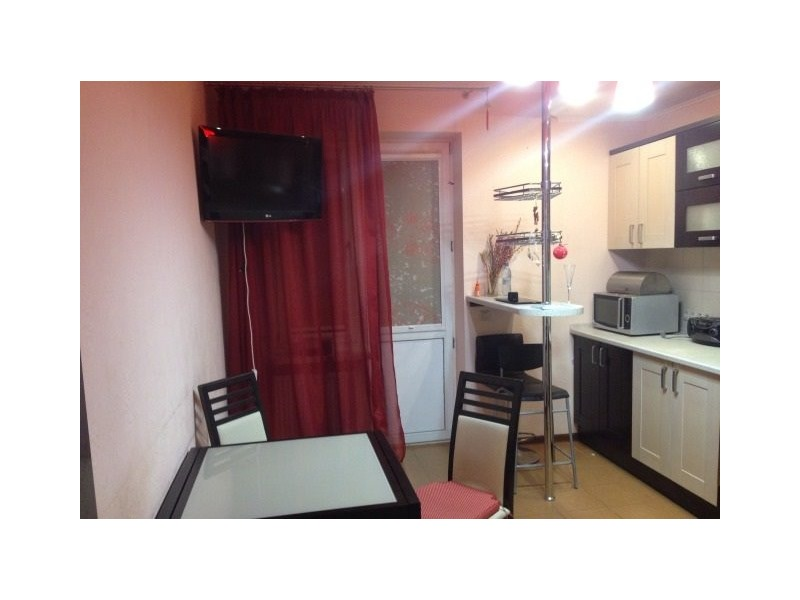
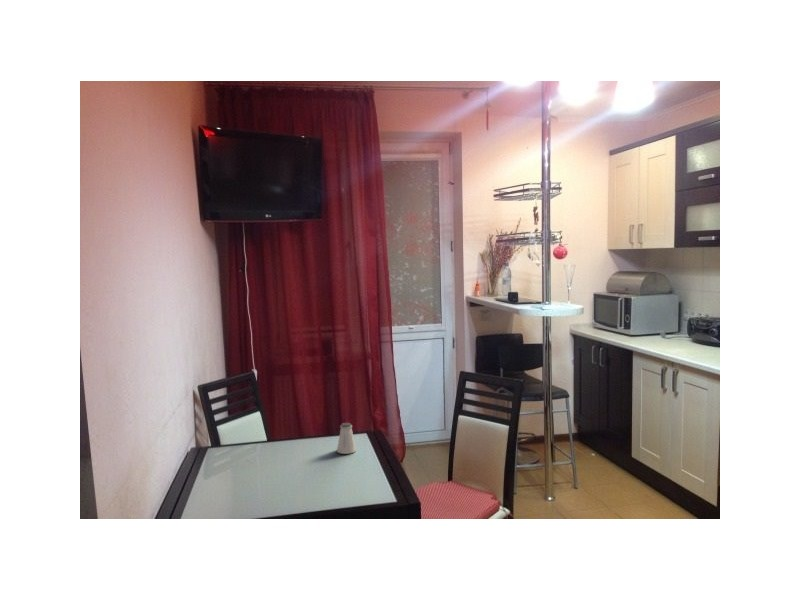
+ saltshaker [336,422,357,455]
